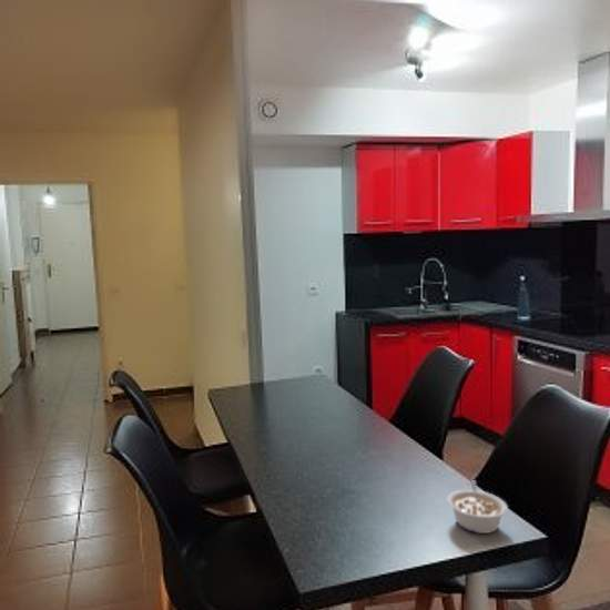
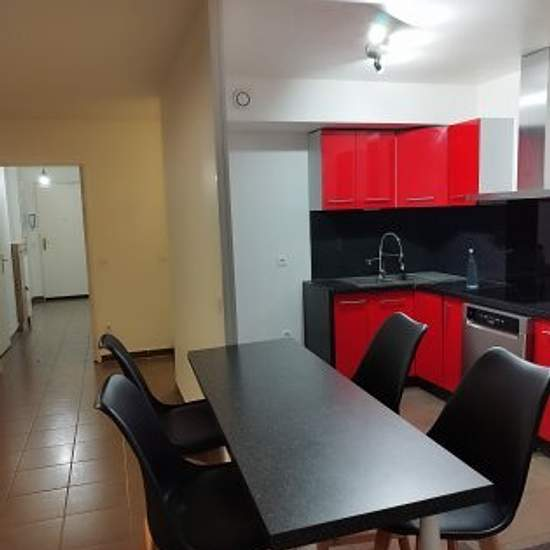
- legume [446,480,509,535]
